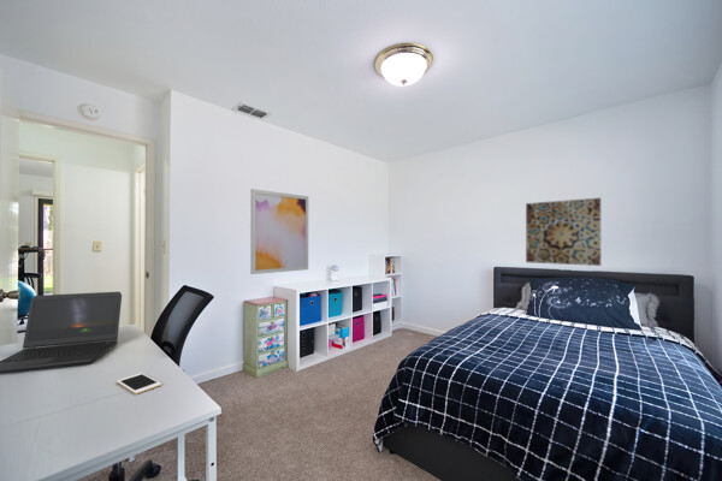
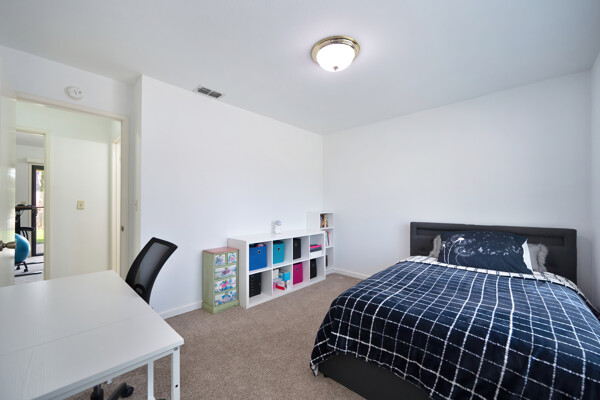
- wall art [525,197,602,267]
- laptop computer [0,291,123,375]
- cell phone [116,372,162,396]
- wall art [249,188,309,275]
